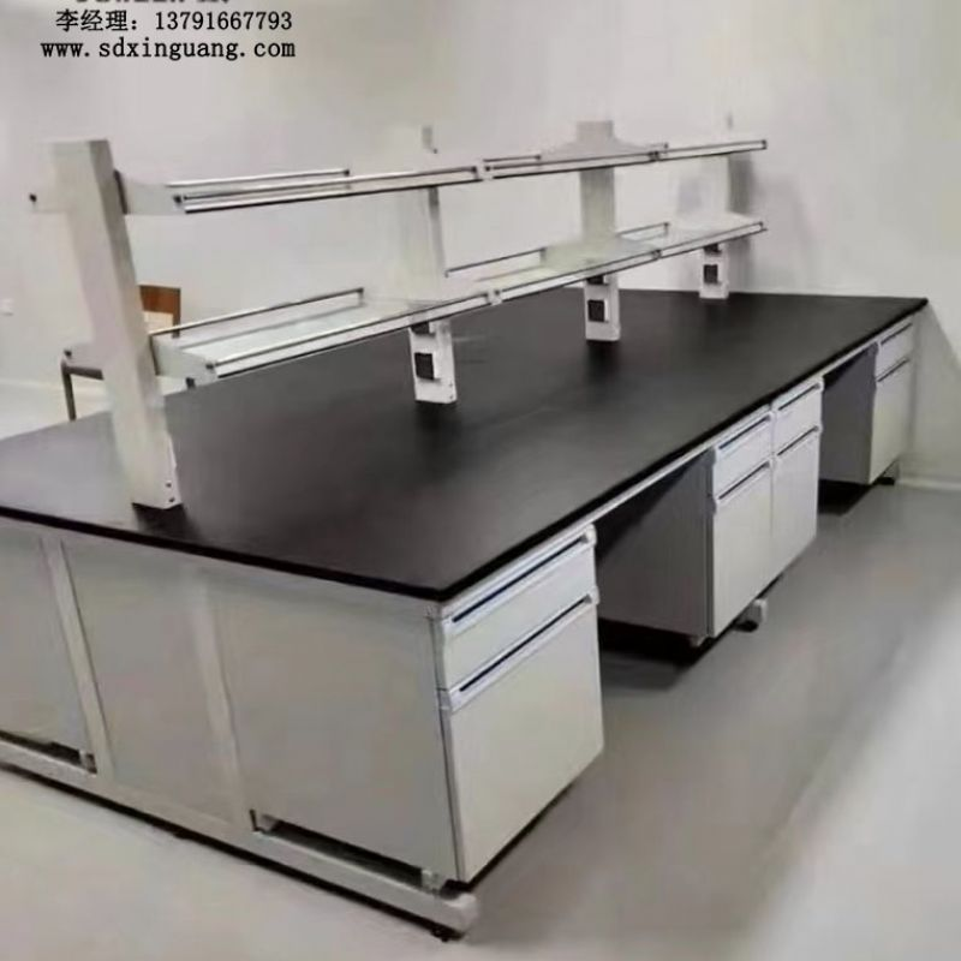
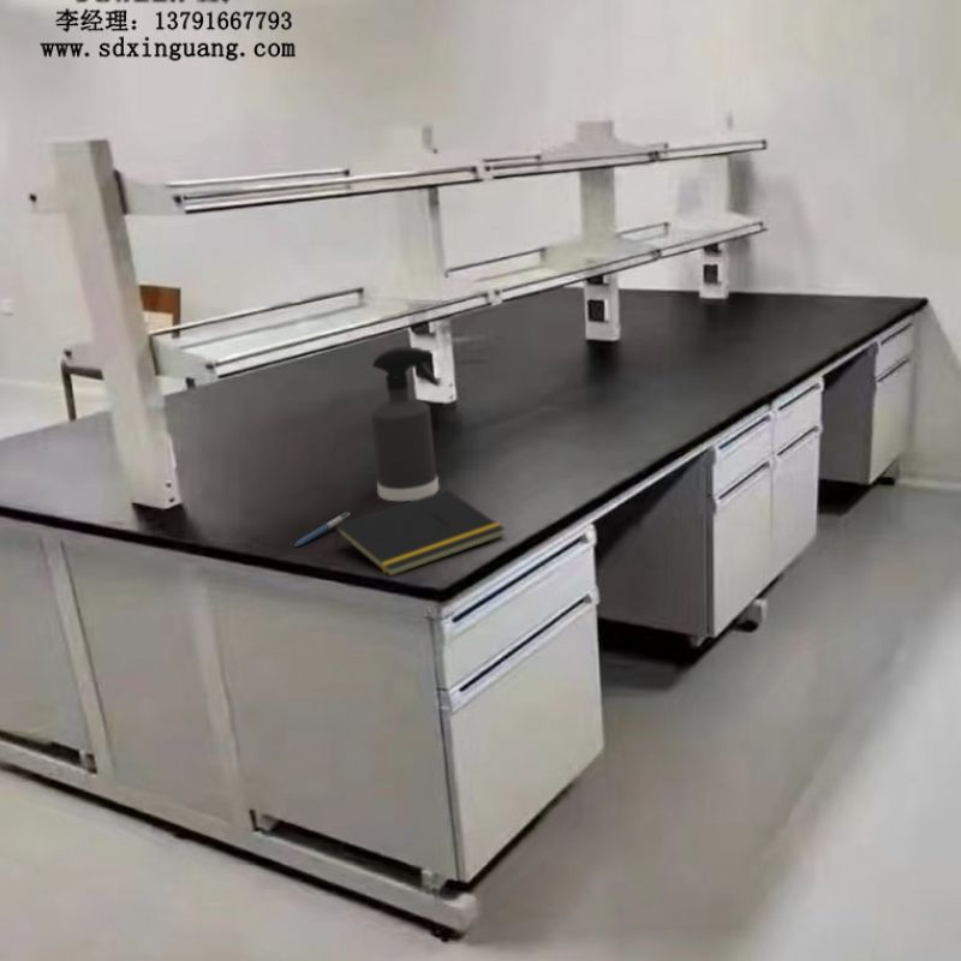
+ spray bottle [370,346,441,502]
+ notepad [334,489,506,578]
+ pen [293,512,351,548]
